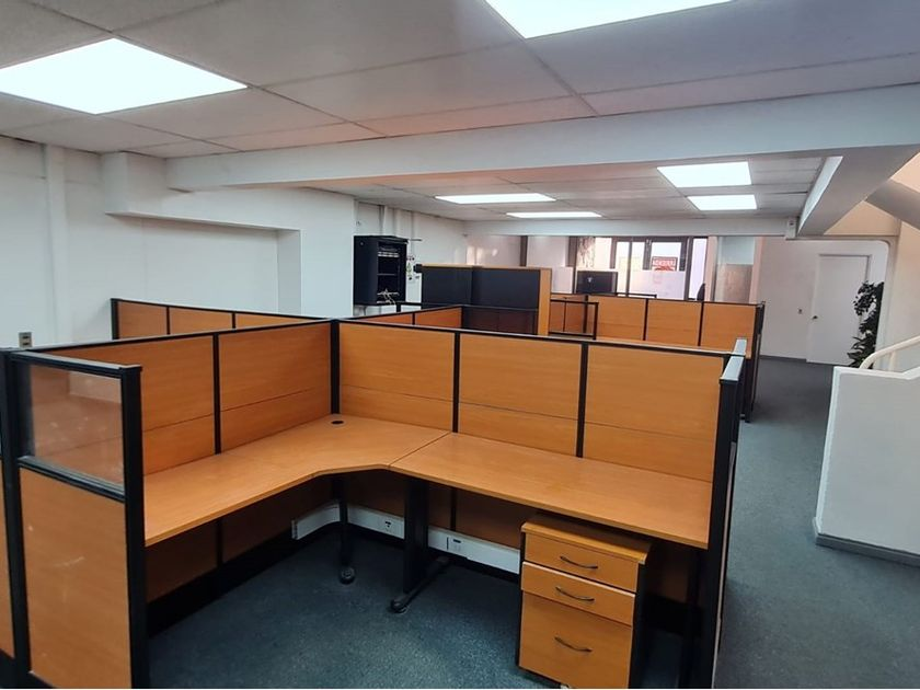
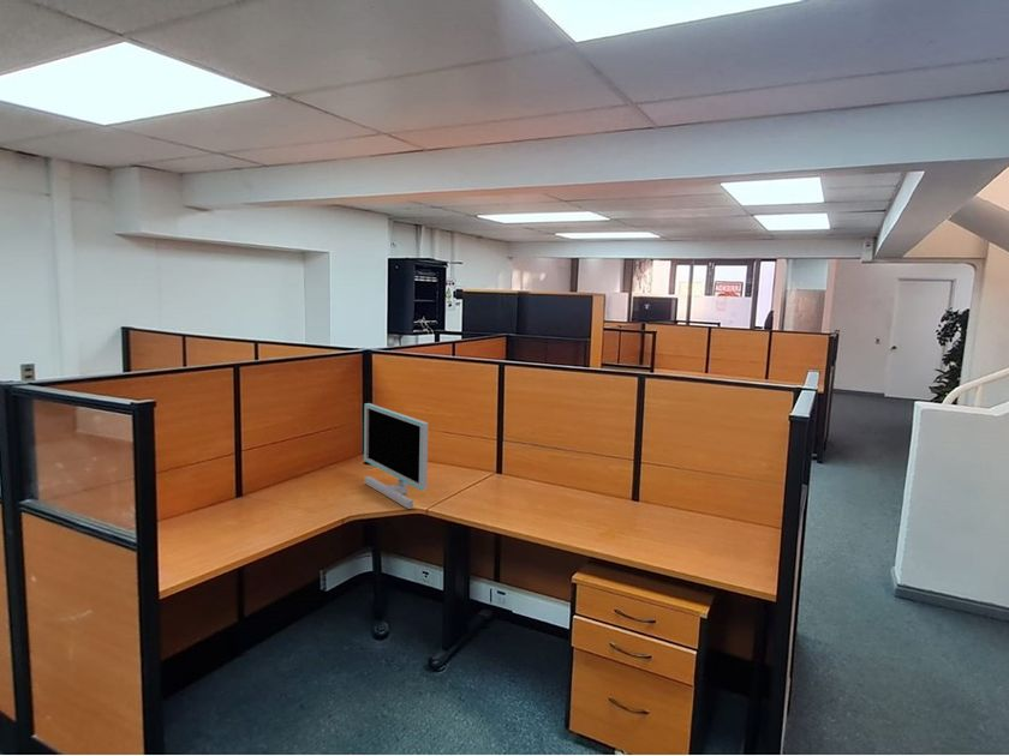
+ monitor [363,402,430,510]
